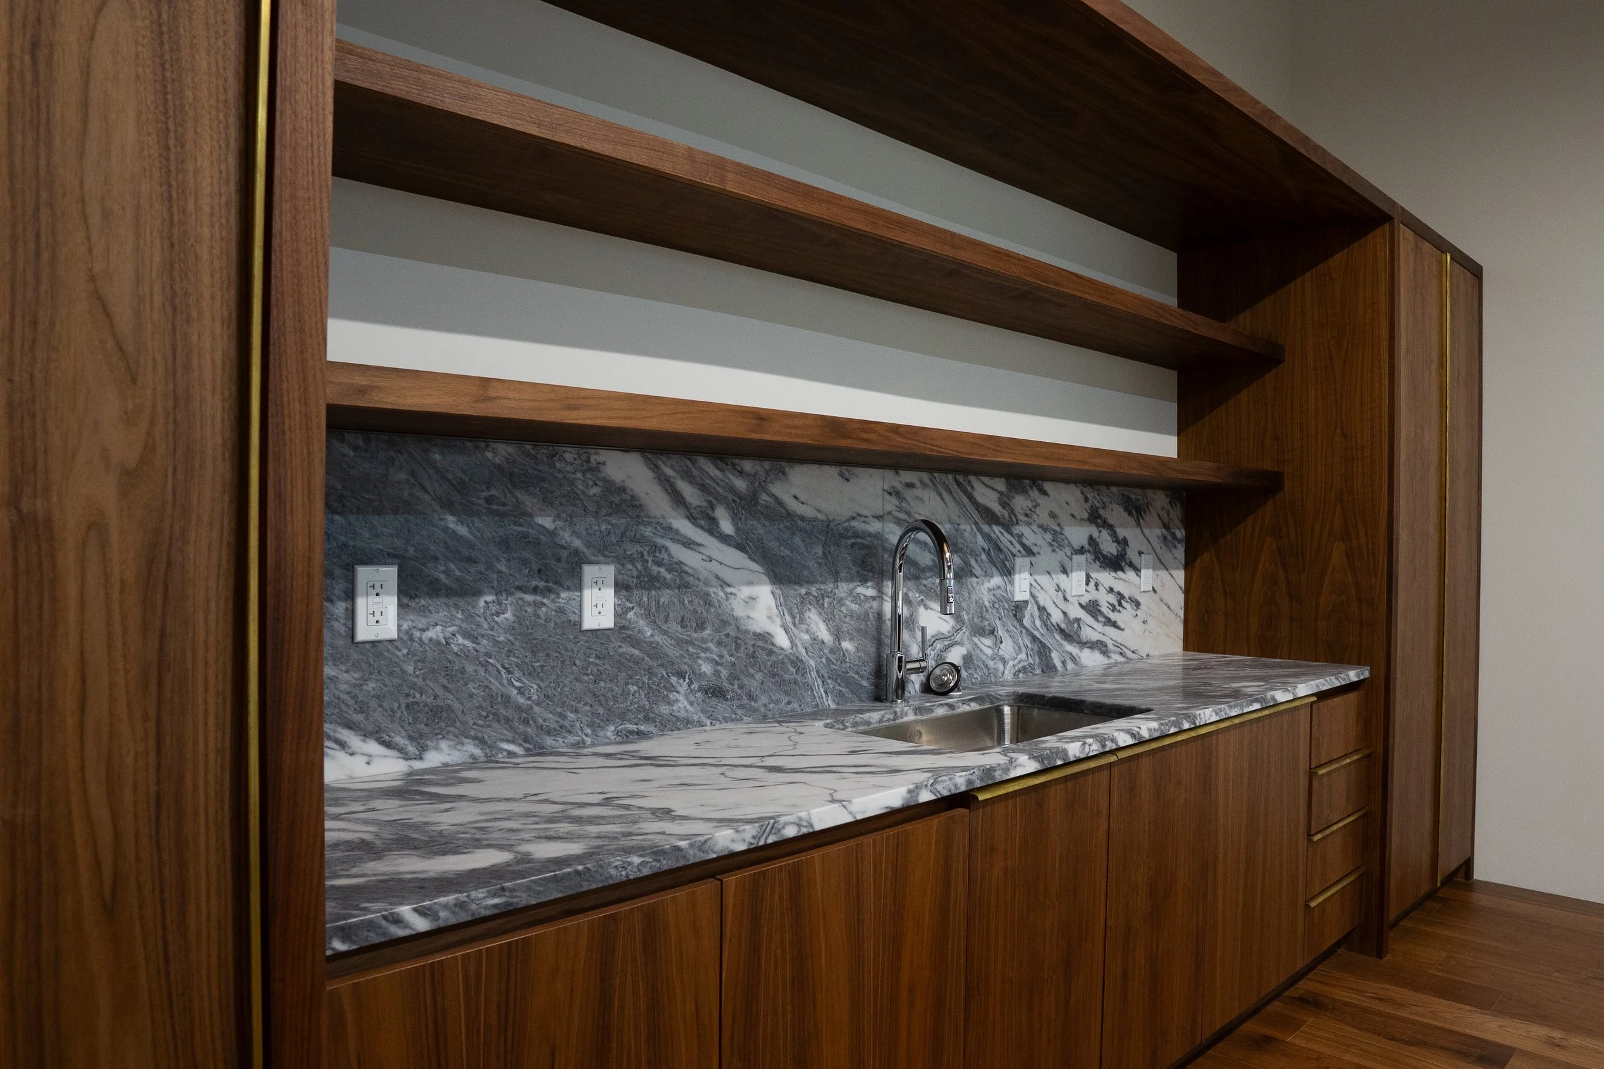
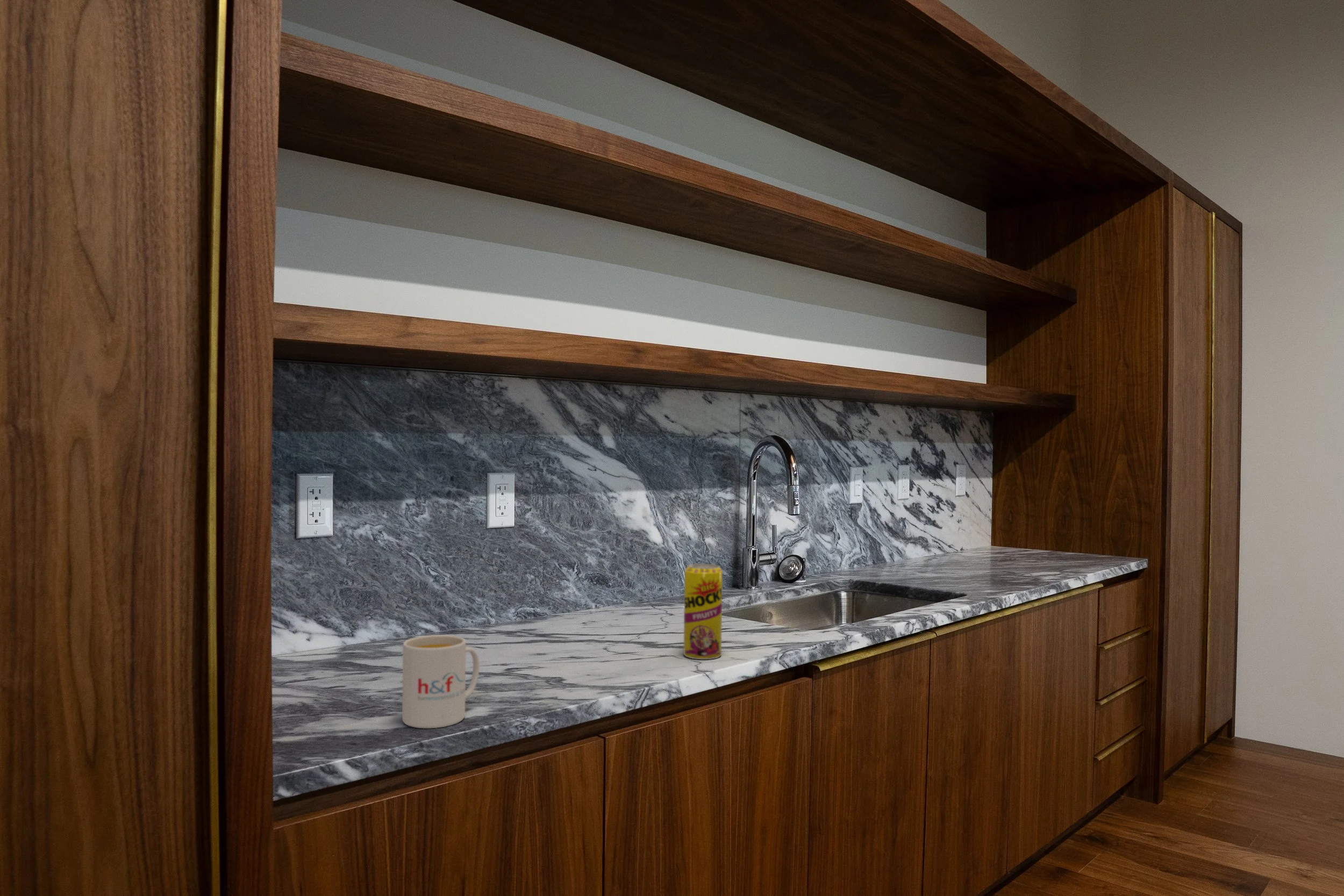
+ mug [402,634,480,729]
+ beverage can [683,563,723,660]
